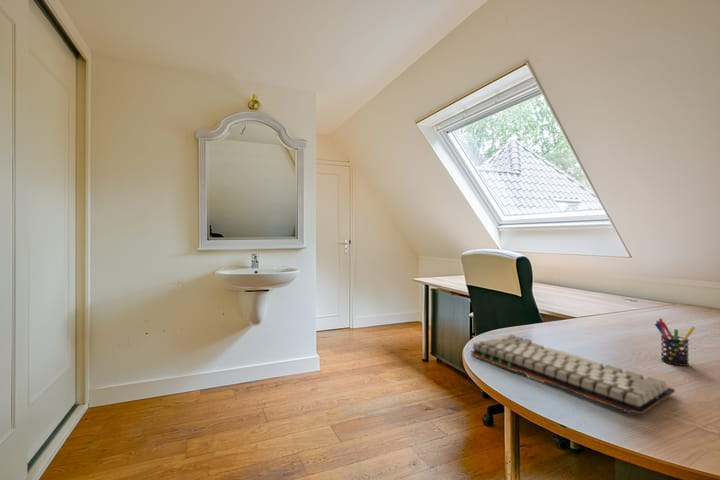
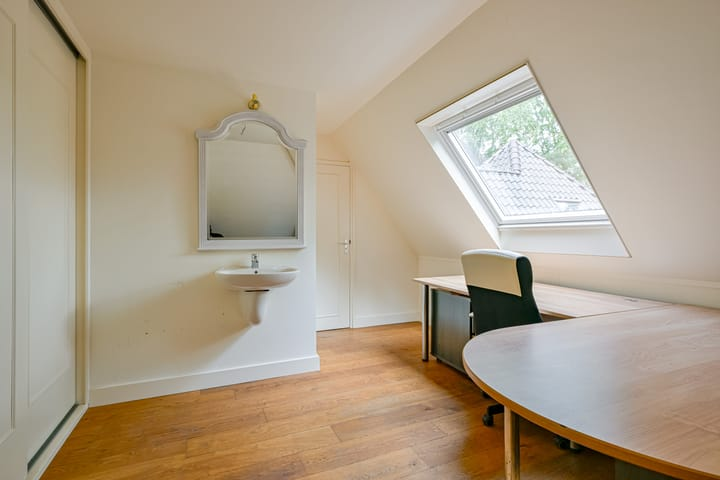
- pen holder [654,318,696,367]
- keyboard [469,333,676,415]
